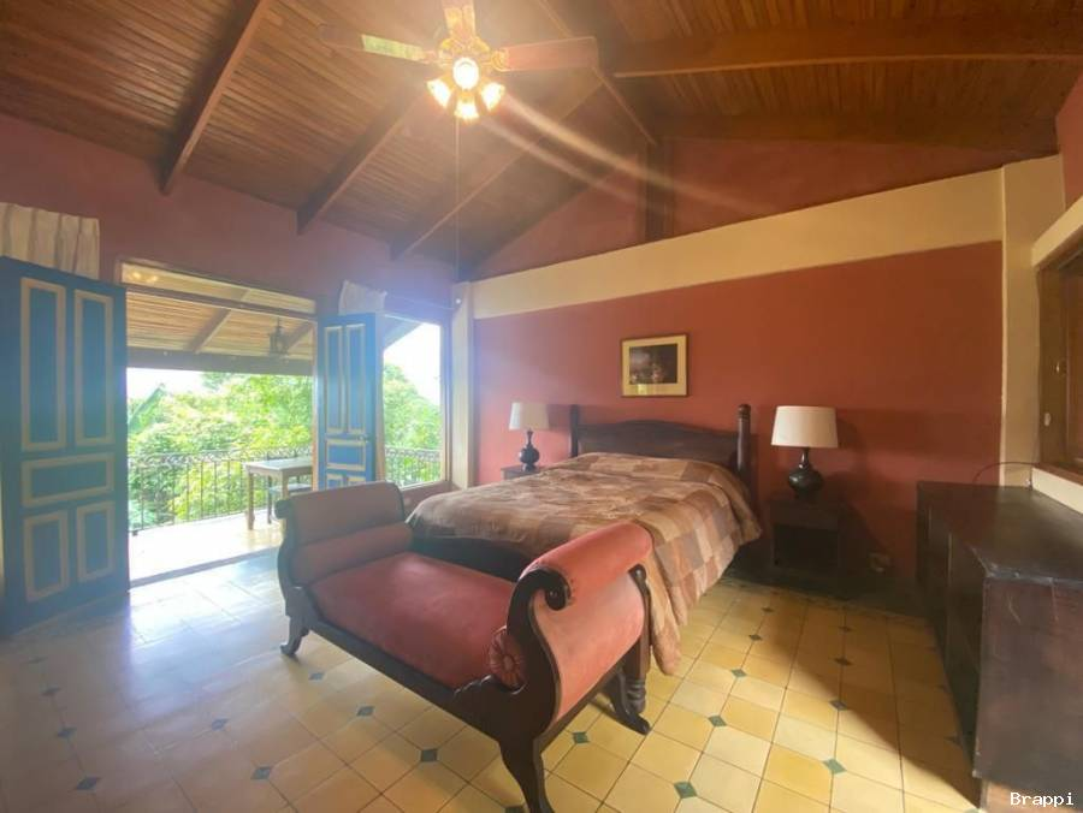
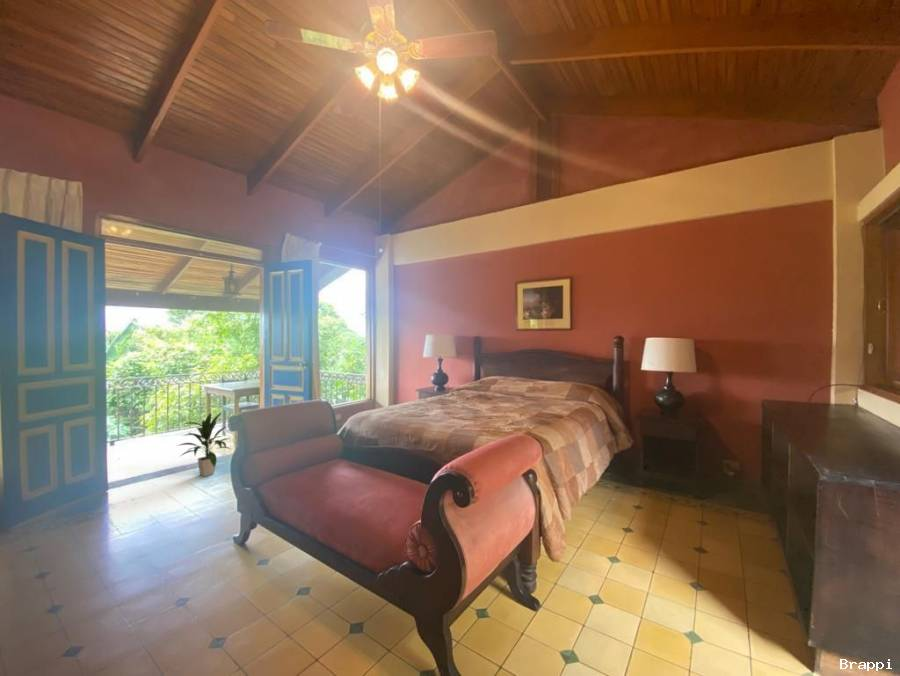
+ indoor plant [173,410,231,477]
